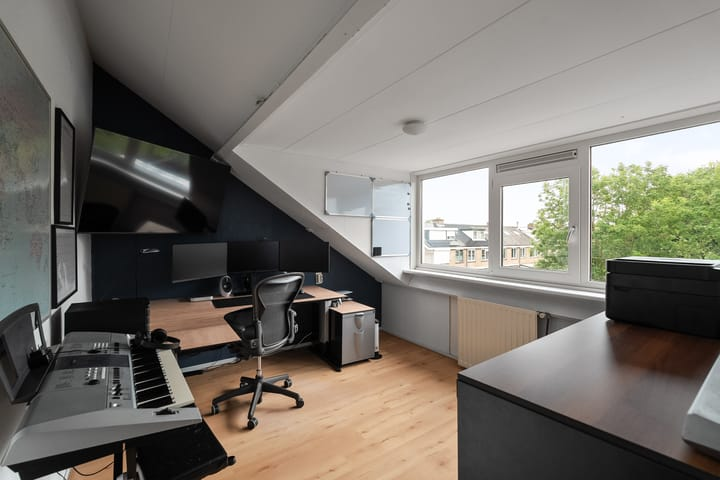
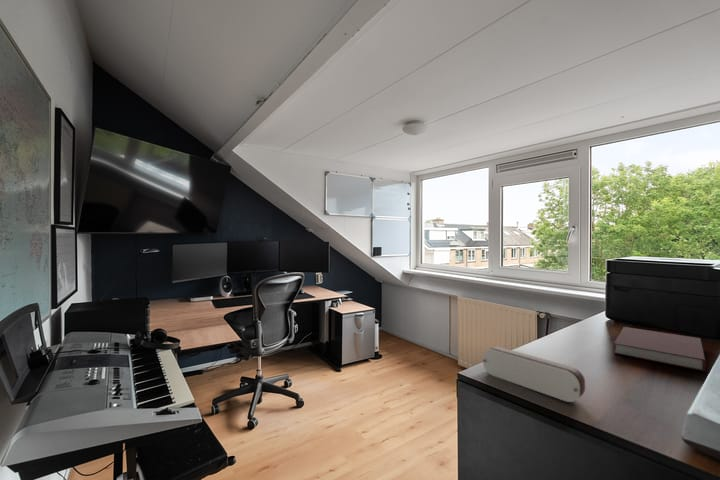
+ pencil case [482,346,586,403]
+ notebook [613,326,707,372]
